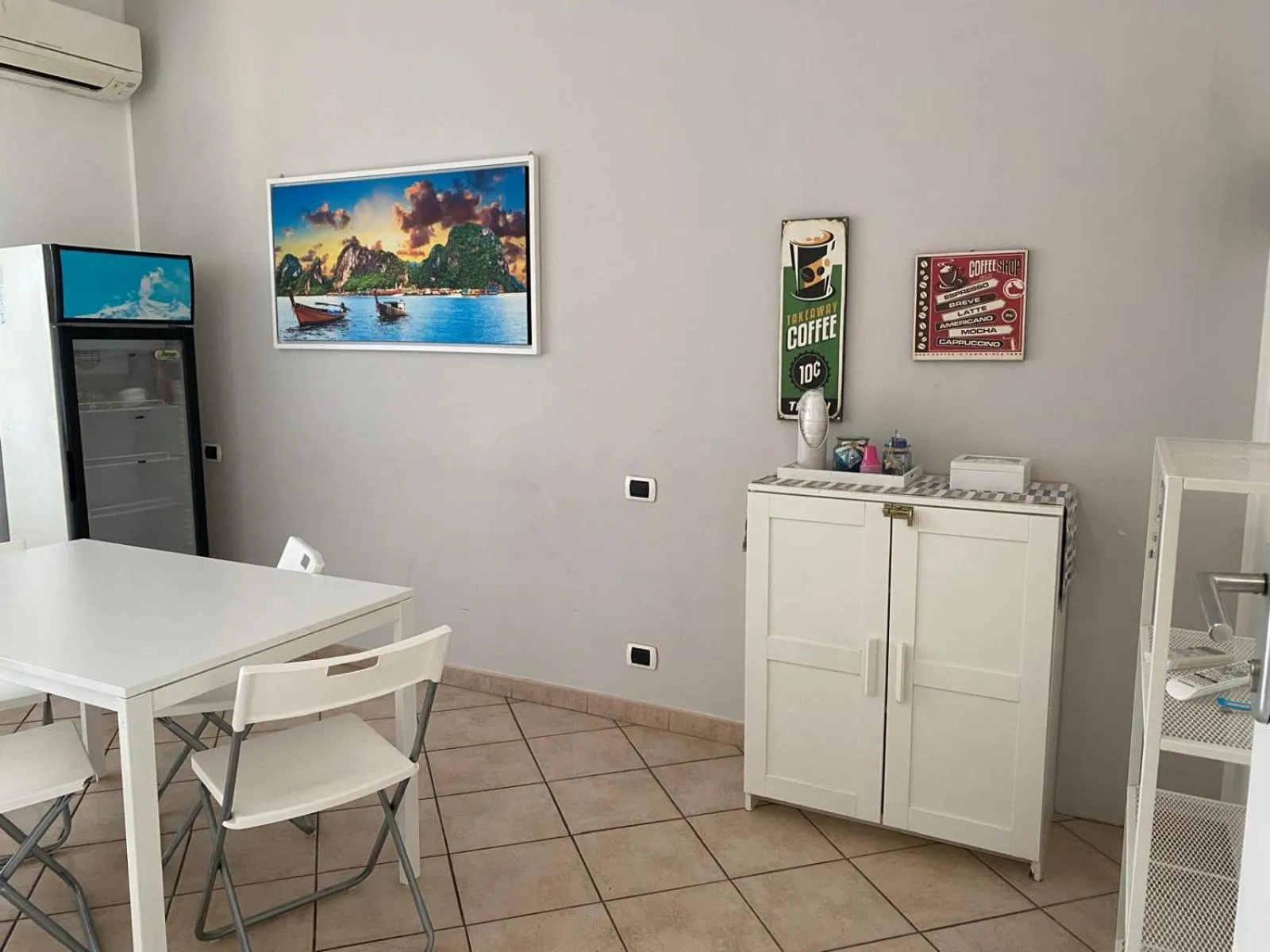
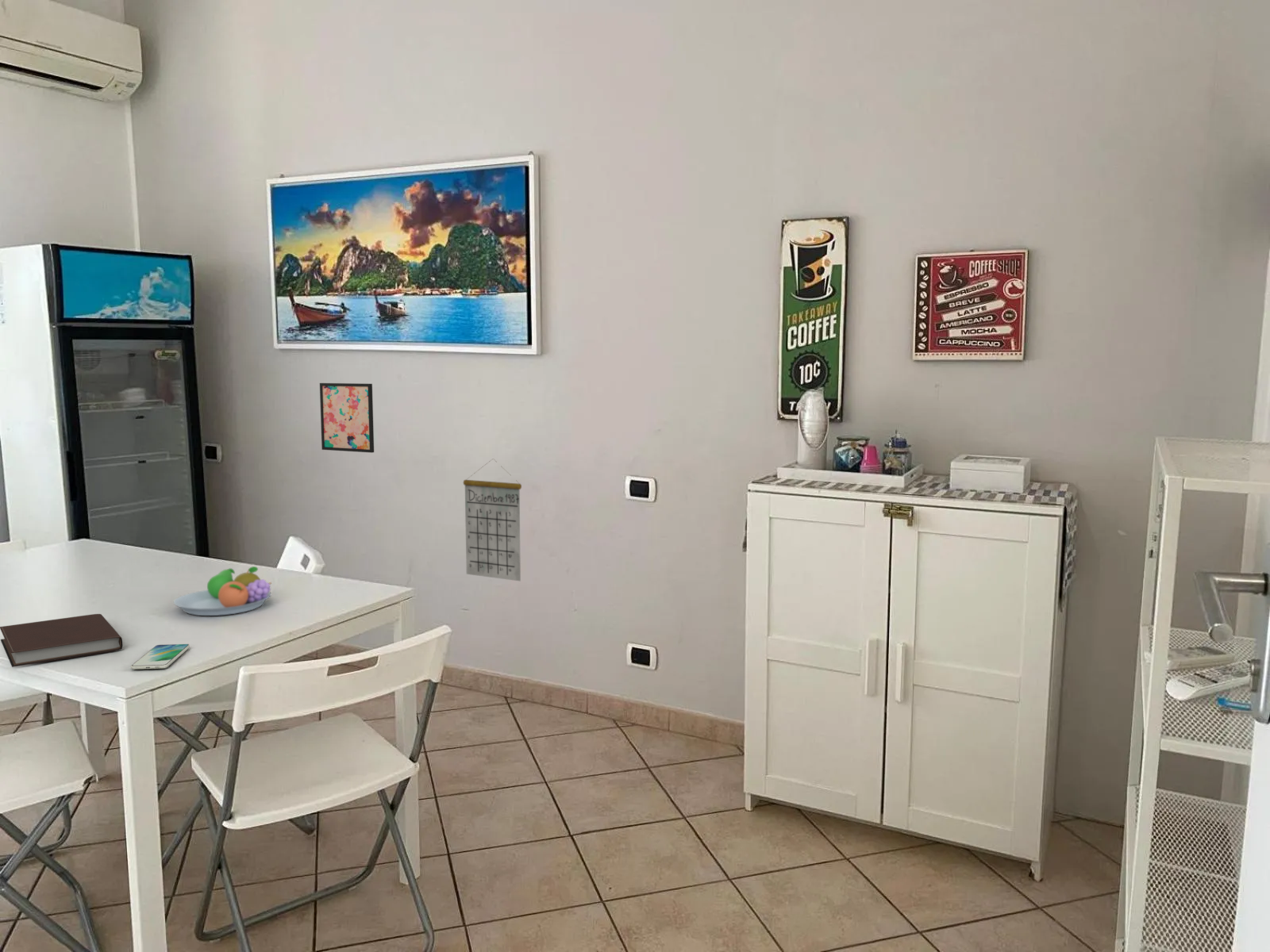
+ calendar [463,458,522,582]
+ notebook [0,613,124,668]
+ smartphone [130,643,191,670]
+ fruit bowl [173,566,272,616]
+ wall art [319,382,375,454]
